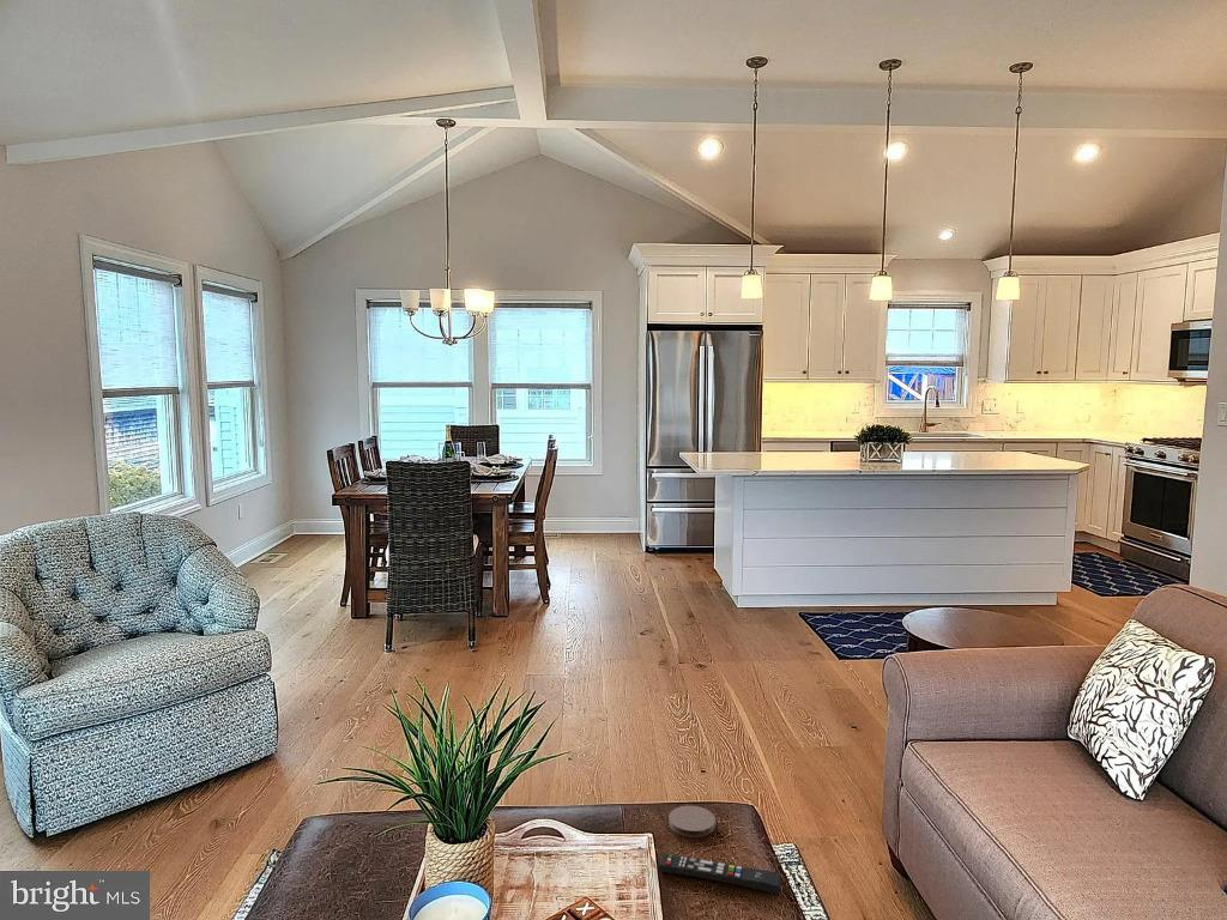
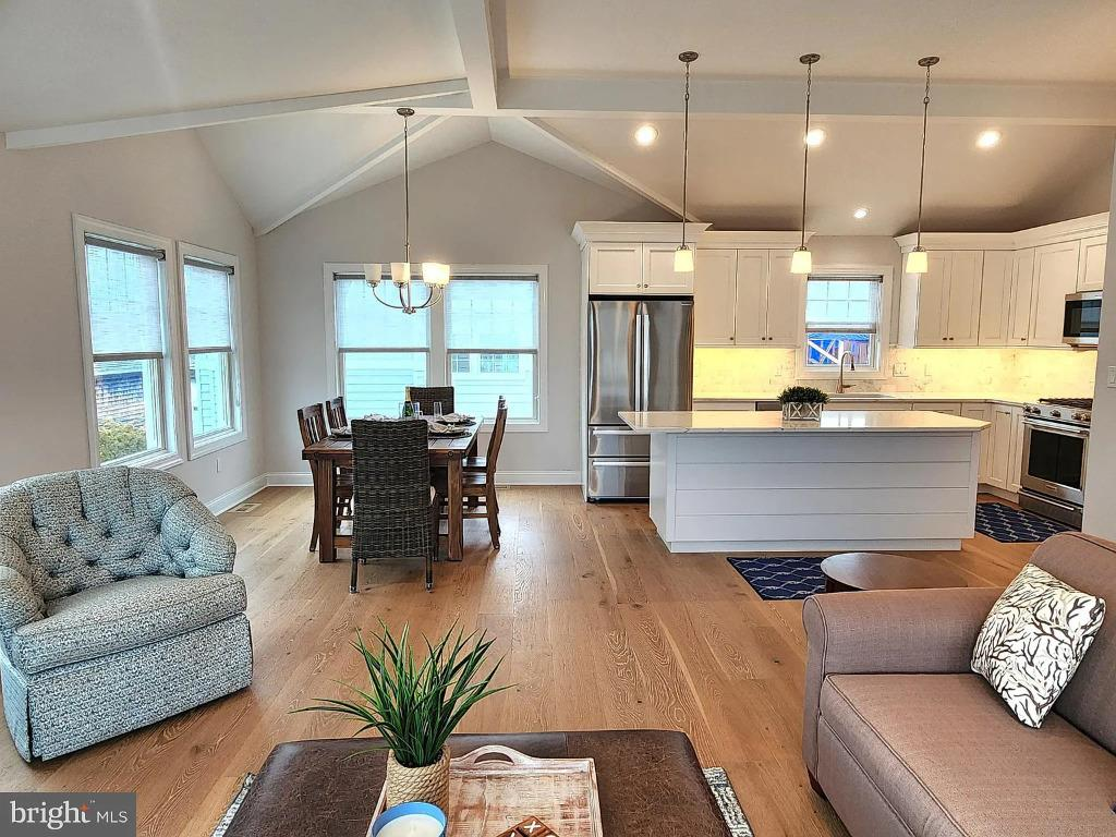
- remote control [658,853,784,895]
- coaster [667,805,717,839]
